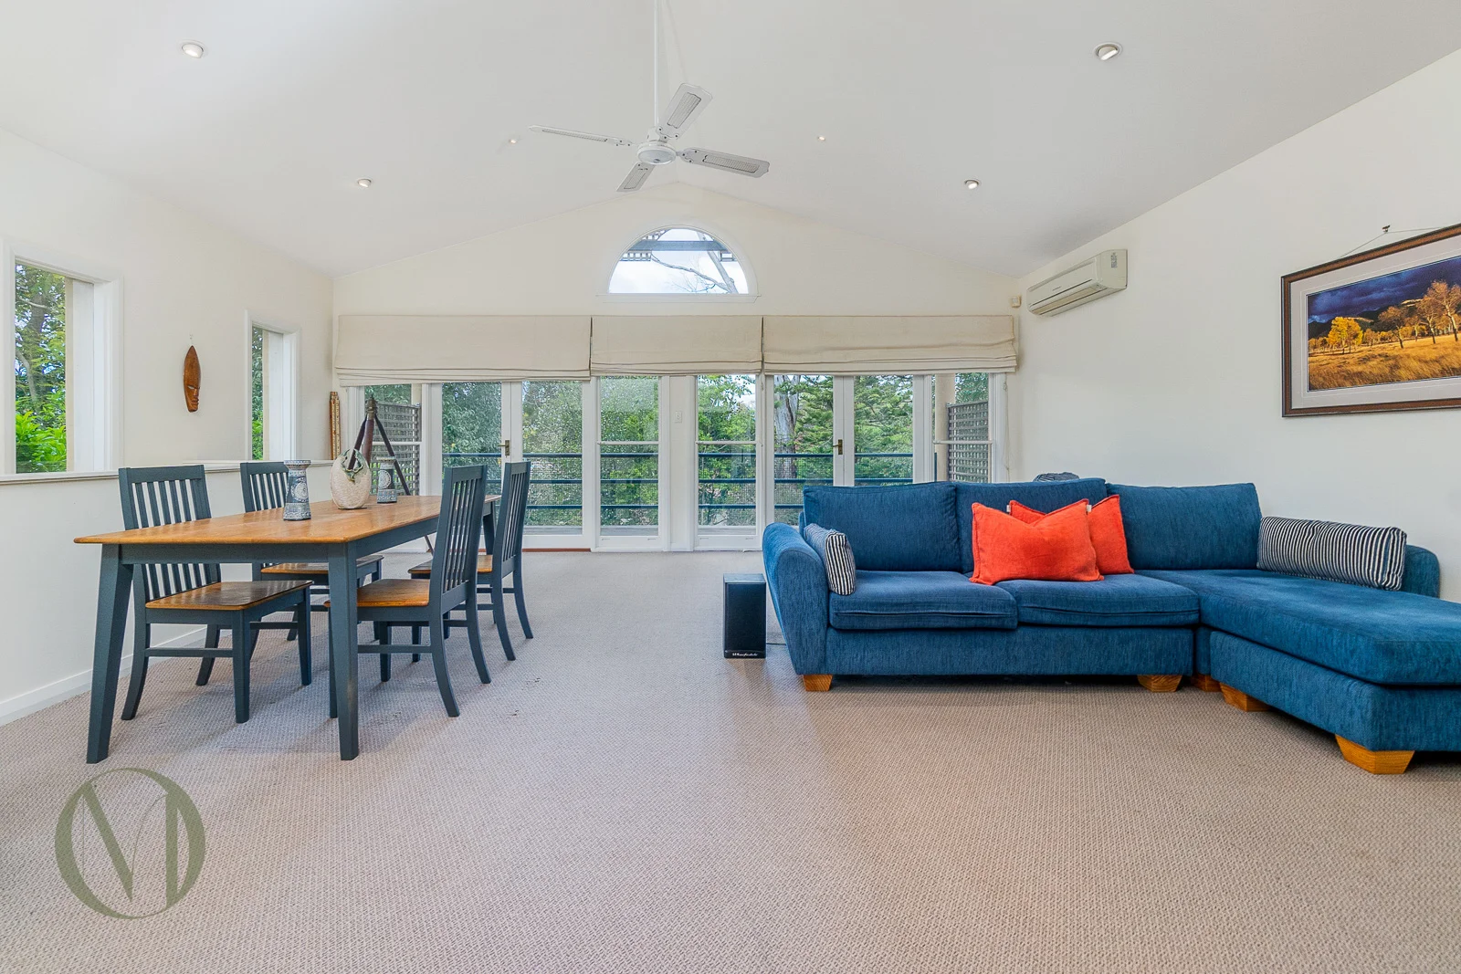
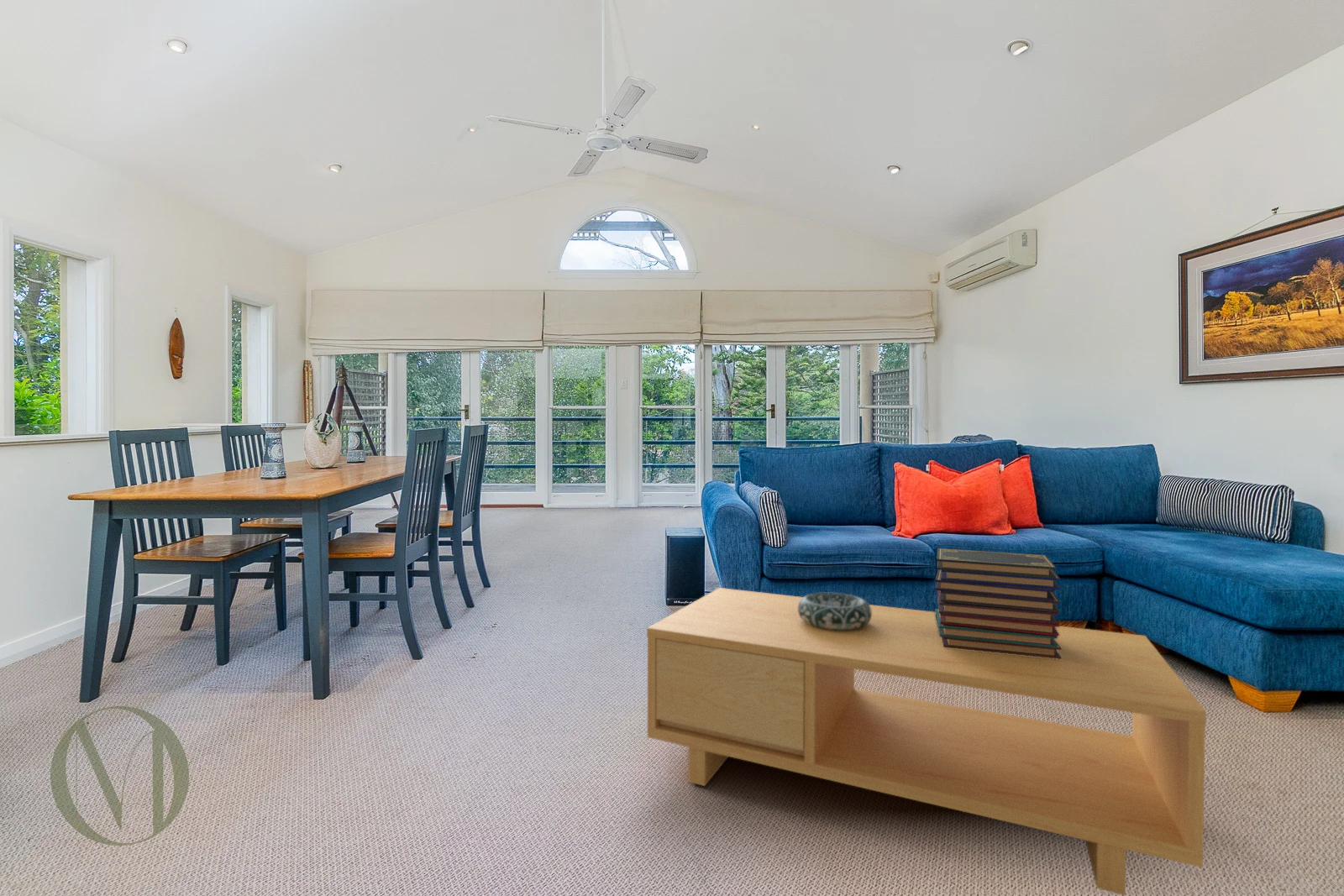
+ book stack [934,548,1062,659]
+ decorative bowl [798,592,872,630]
+ coffee table [646,587,1207,896]
